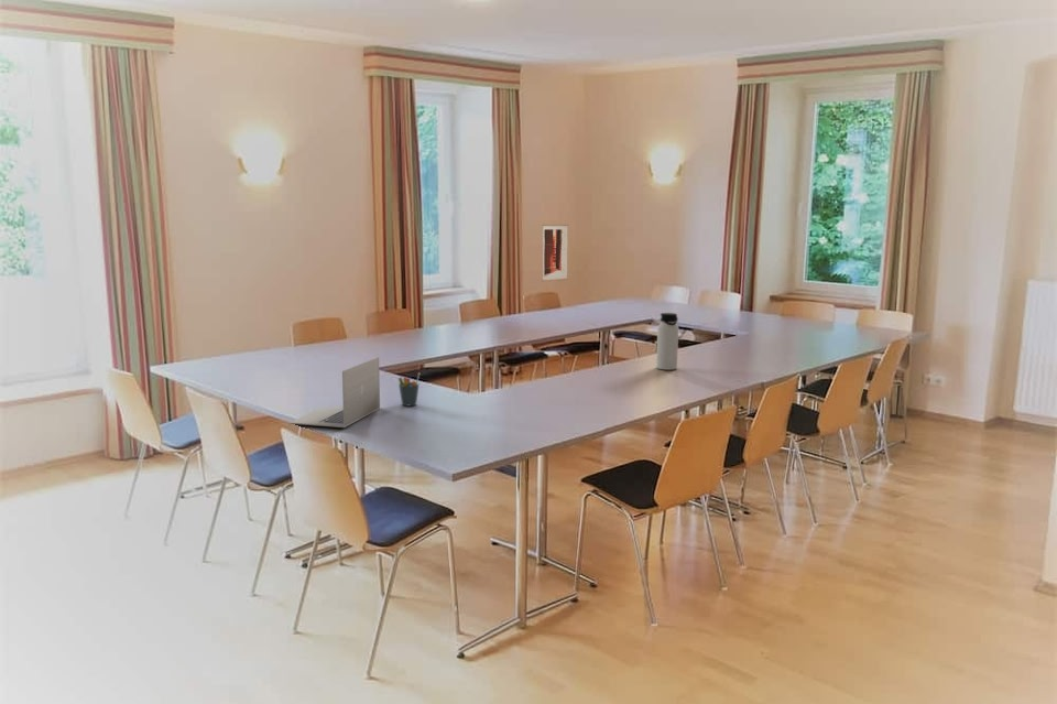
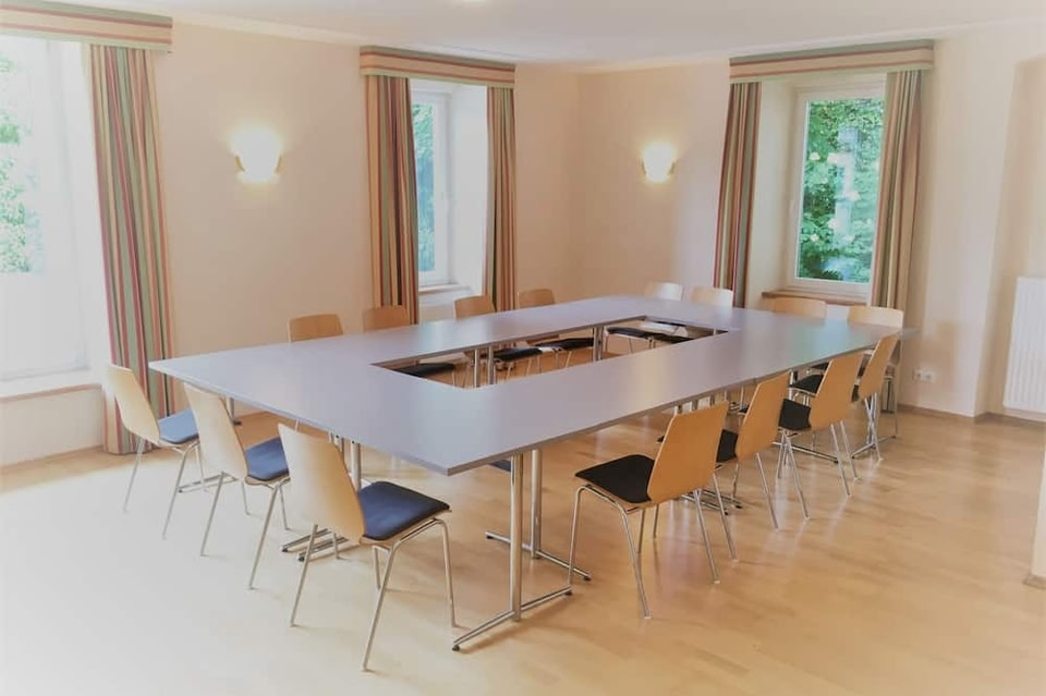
- laptop [288,356,381,429]
- wall art [542,224,569,282]
- pen holder [397,372,421,407]
- water bottle [655,312,679,371]
